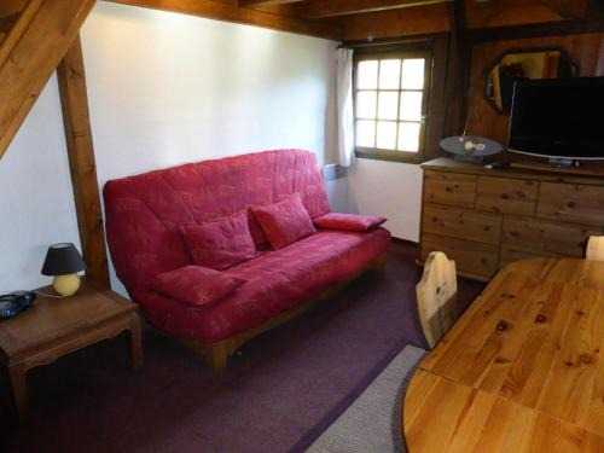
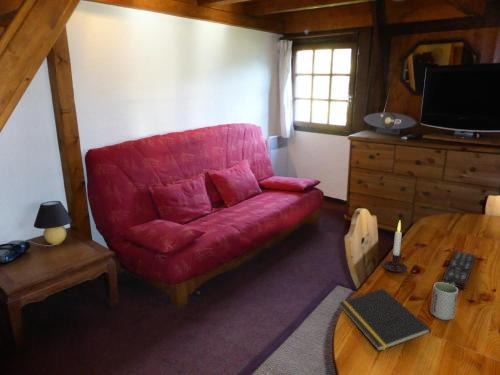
+ notepad [338,287,432,352]
+ candle [381,220,409,273]
+ remote control [440,250,477,290]
+ cup [429,281,459,321]
